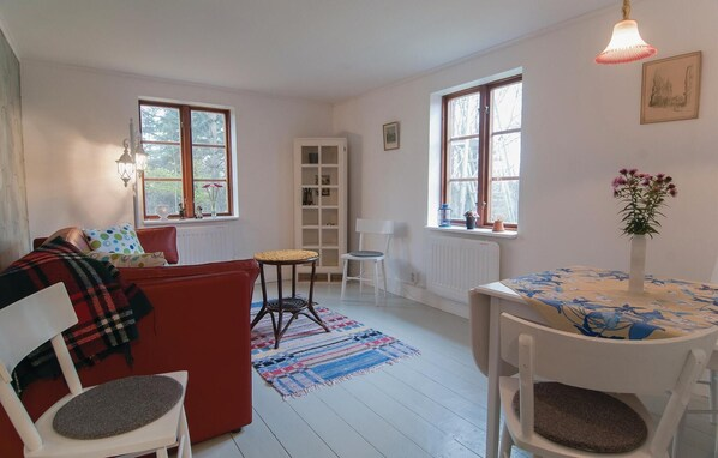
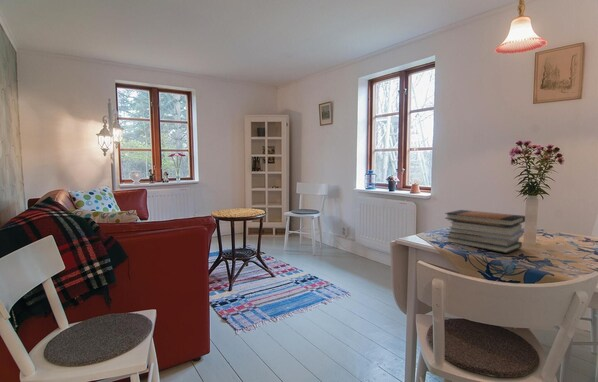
+ book stack [444,209,526,254]
